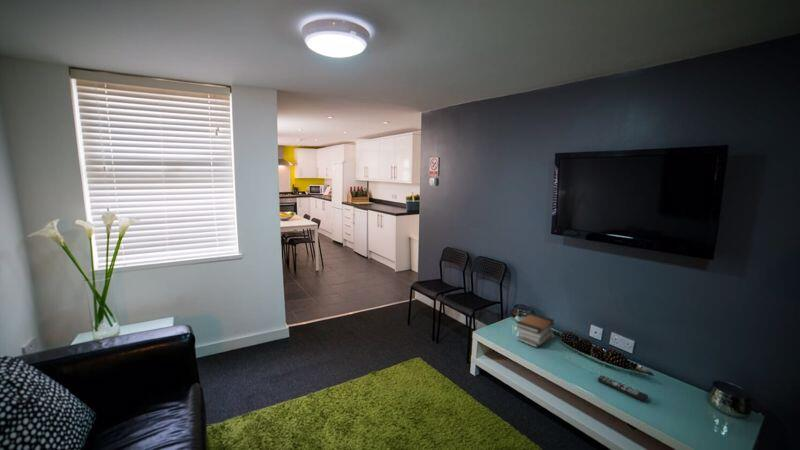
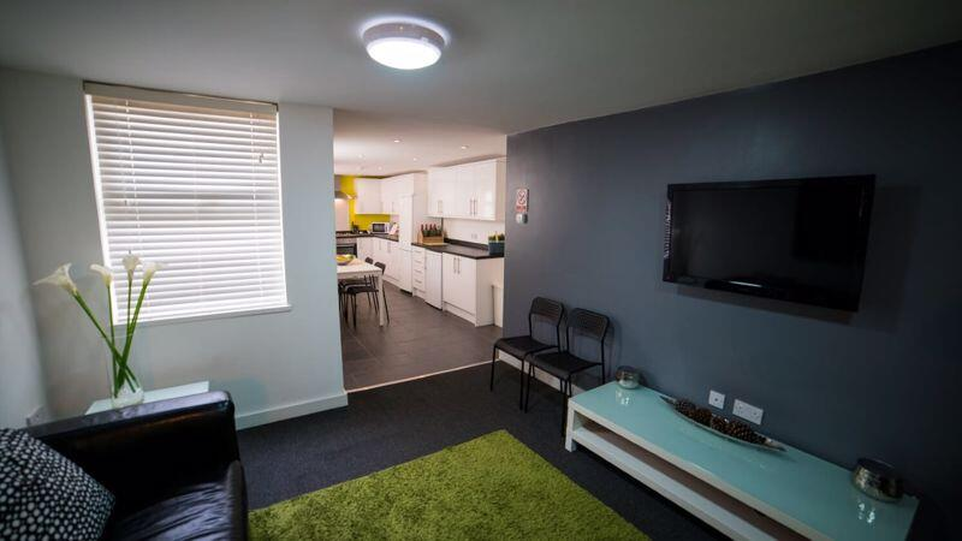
- book stack [515,312,556,349]
- remote control [597,375,649,403]
